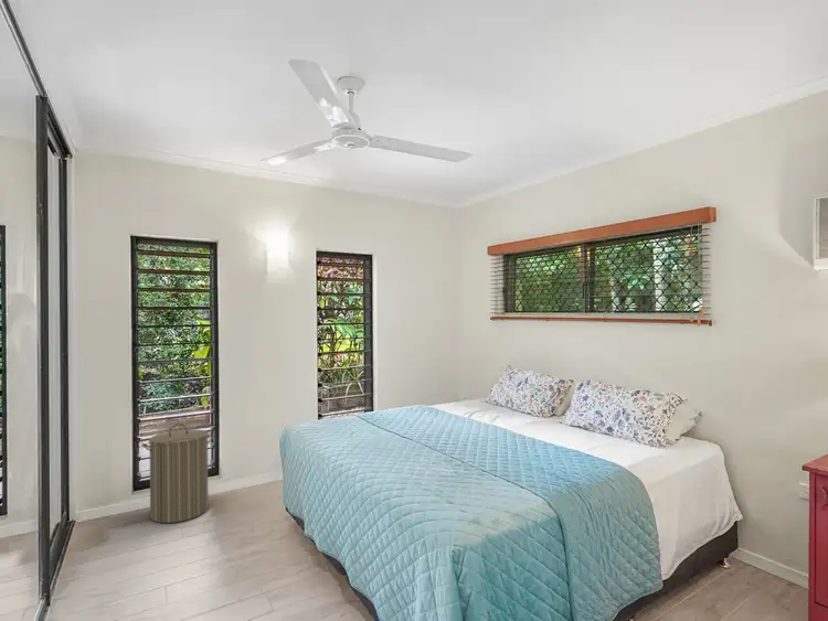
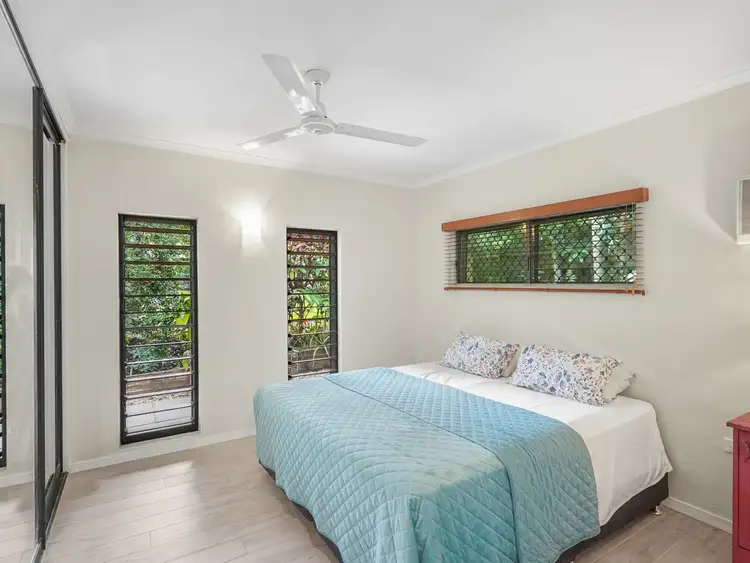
- laundry hamper [141,422,215,524]
